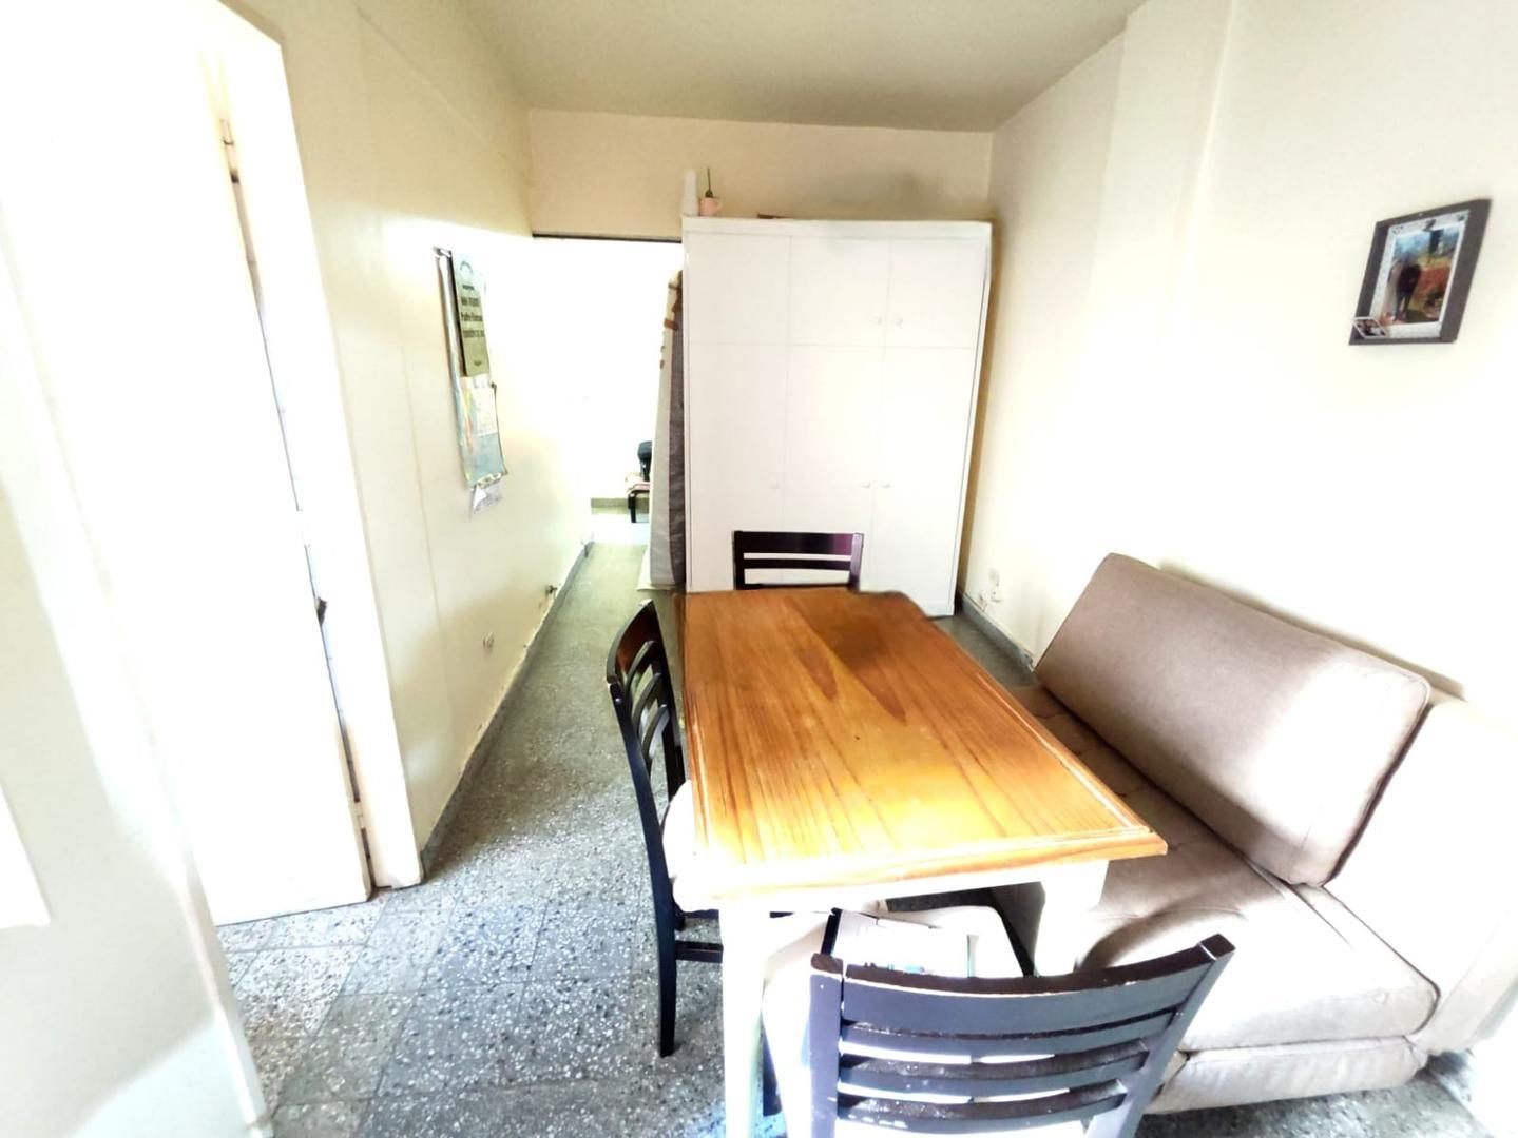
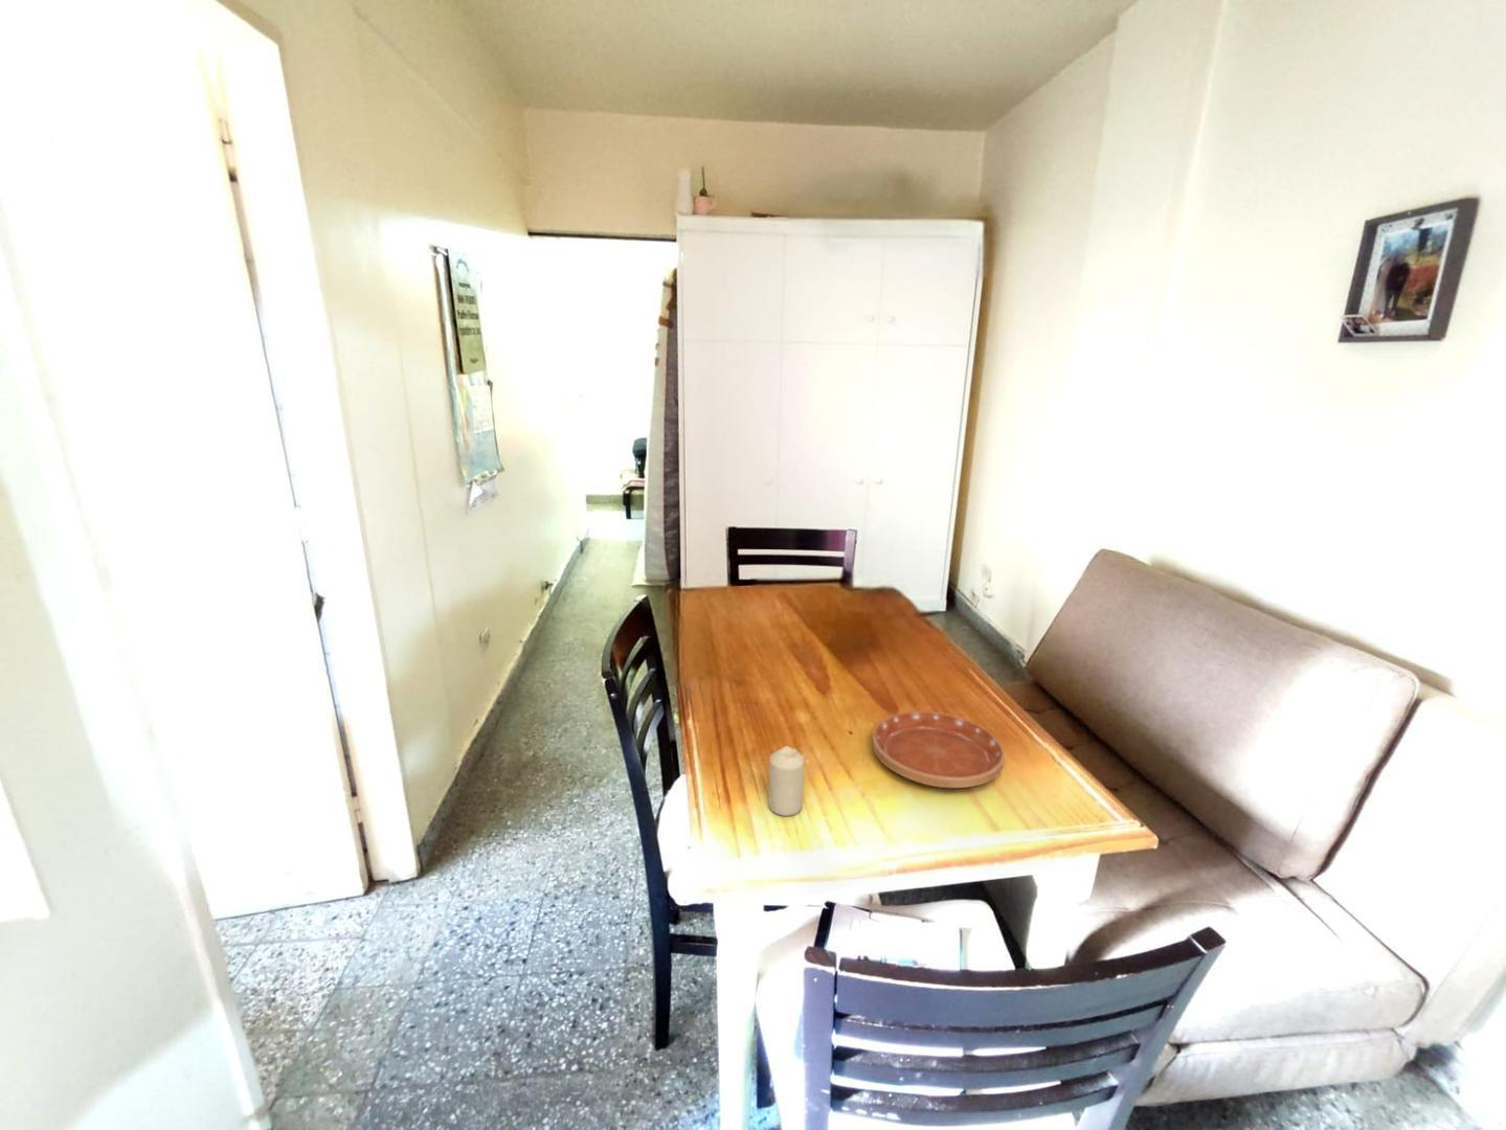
+ candle [767,745,806,817]
+ saucer [872,711,1005,789]
